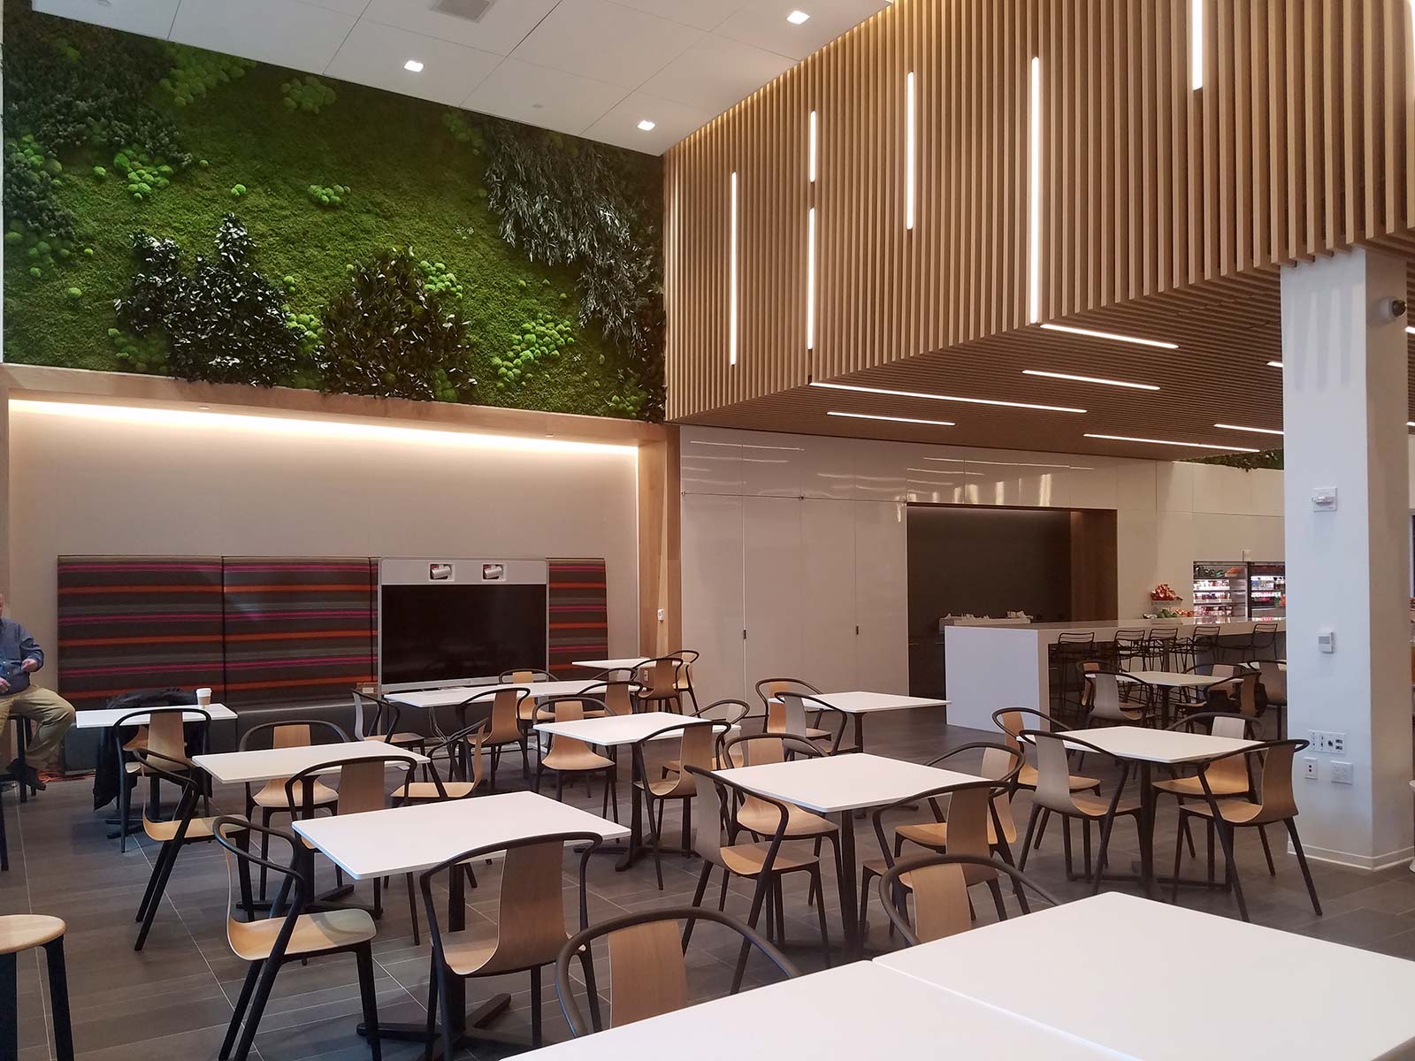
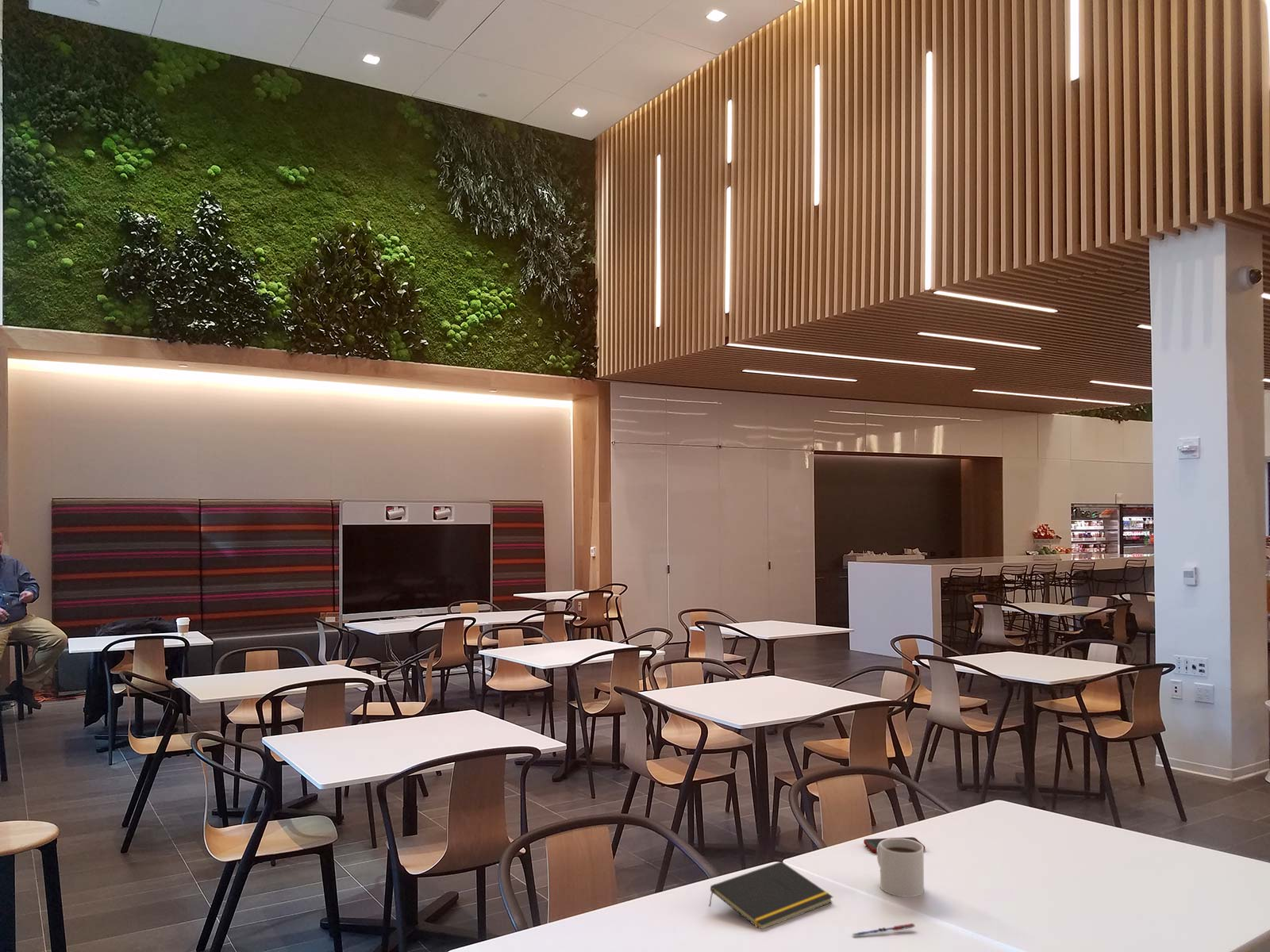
+ notepad [708,861,833,930]
+ cell phone [863,836,926,854]
+ pen [852,923,916,937]
+ mug [876,838,925,897]
